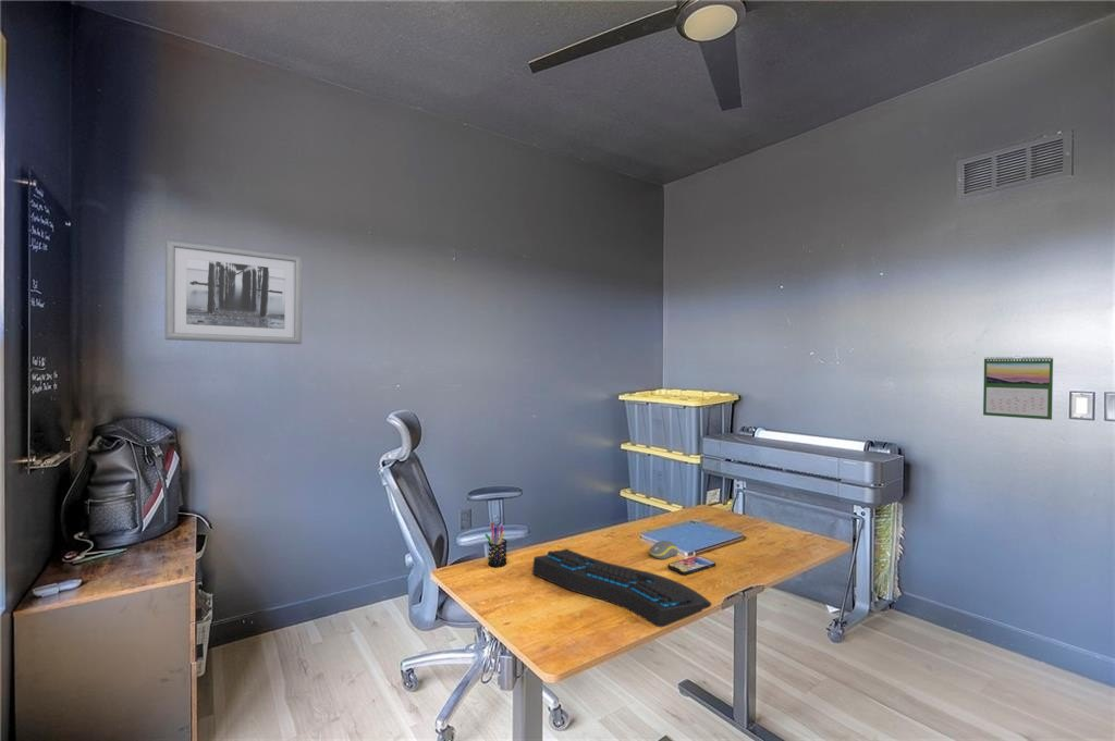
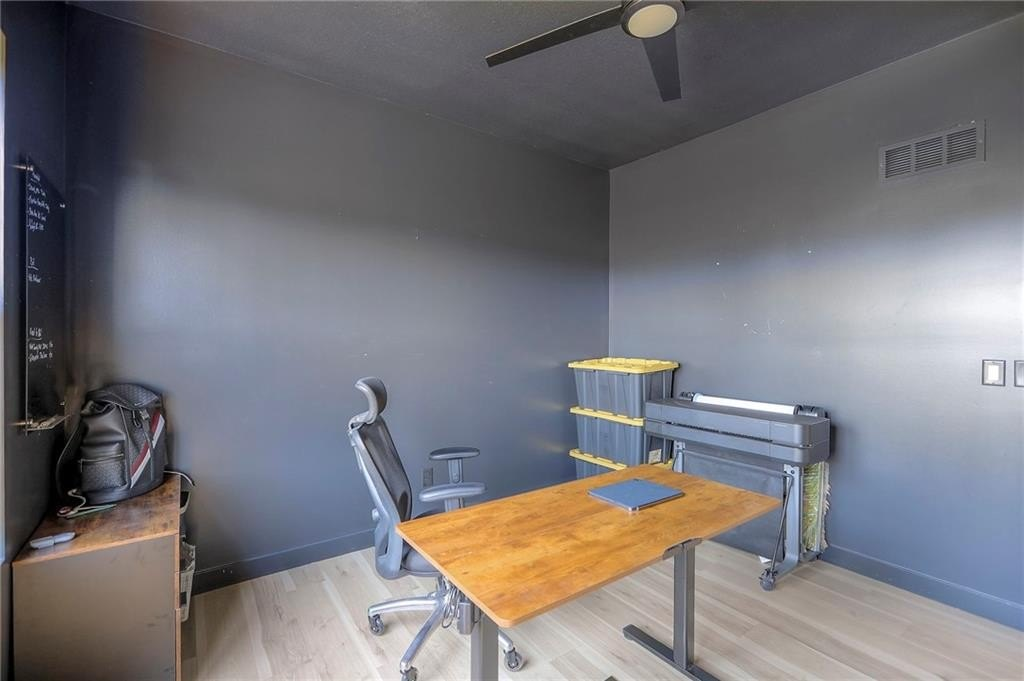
- calendar [982,355,1054,421]
- smartphone [667,555,716,576]
- keyboard [531,547,712,628]
- wall art [164,238,304,345]
- computer mouse [648,540,678,560]
- pen holder [485,522,509,568]
